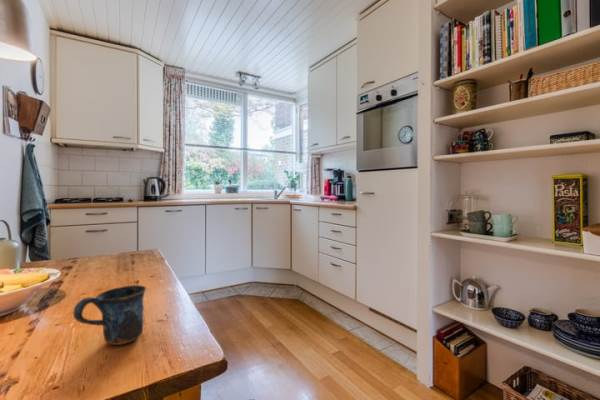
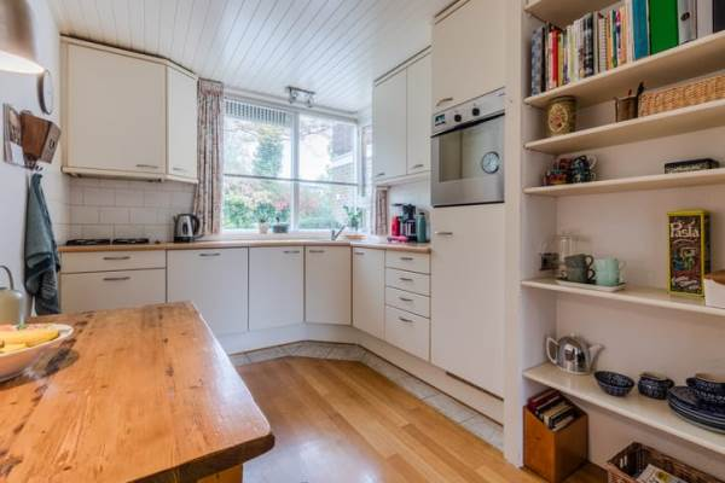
- mug [72,284,147,346]
